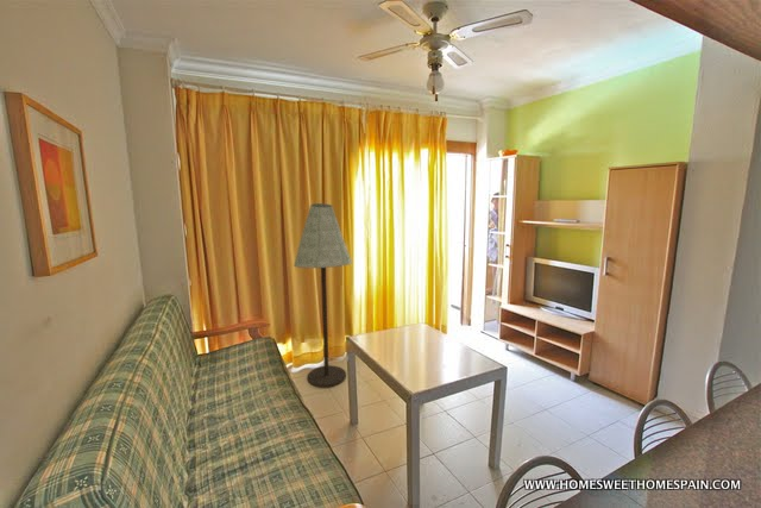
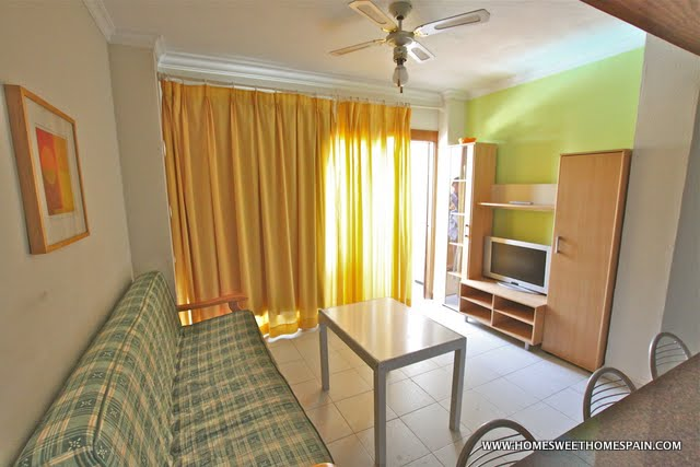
- floor lamp [293,202,353,389]
